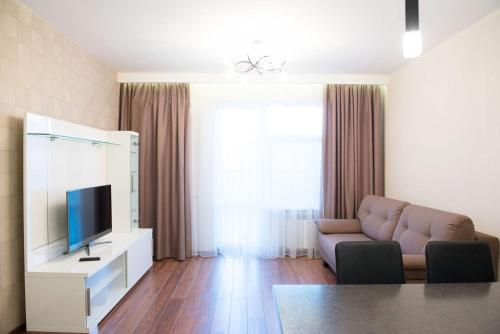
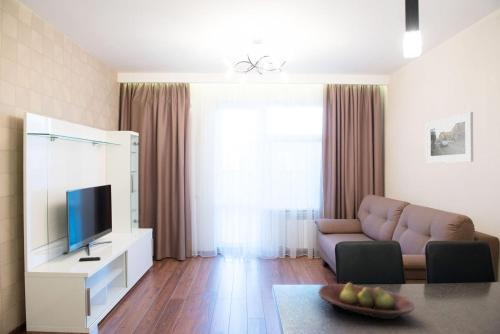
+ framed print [425,111,474,164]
+ fruit bowl [318,282,415,320]
